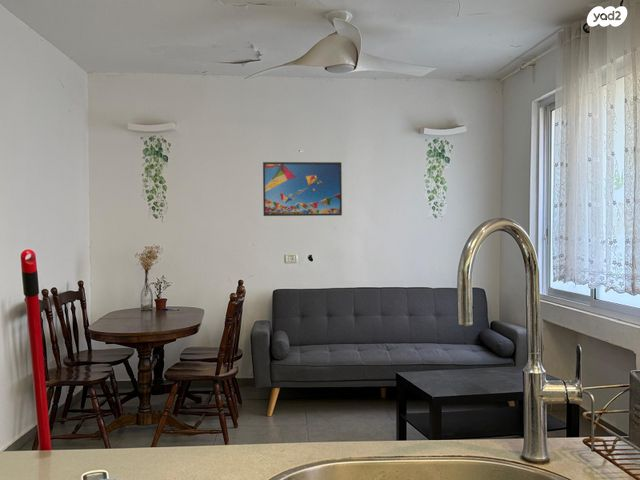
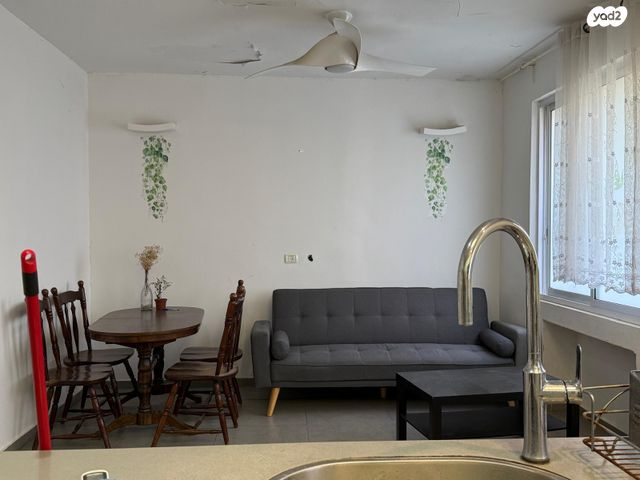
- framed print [262,161,343,217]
